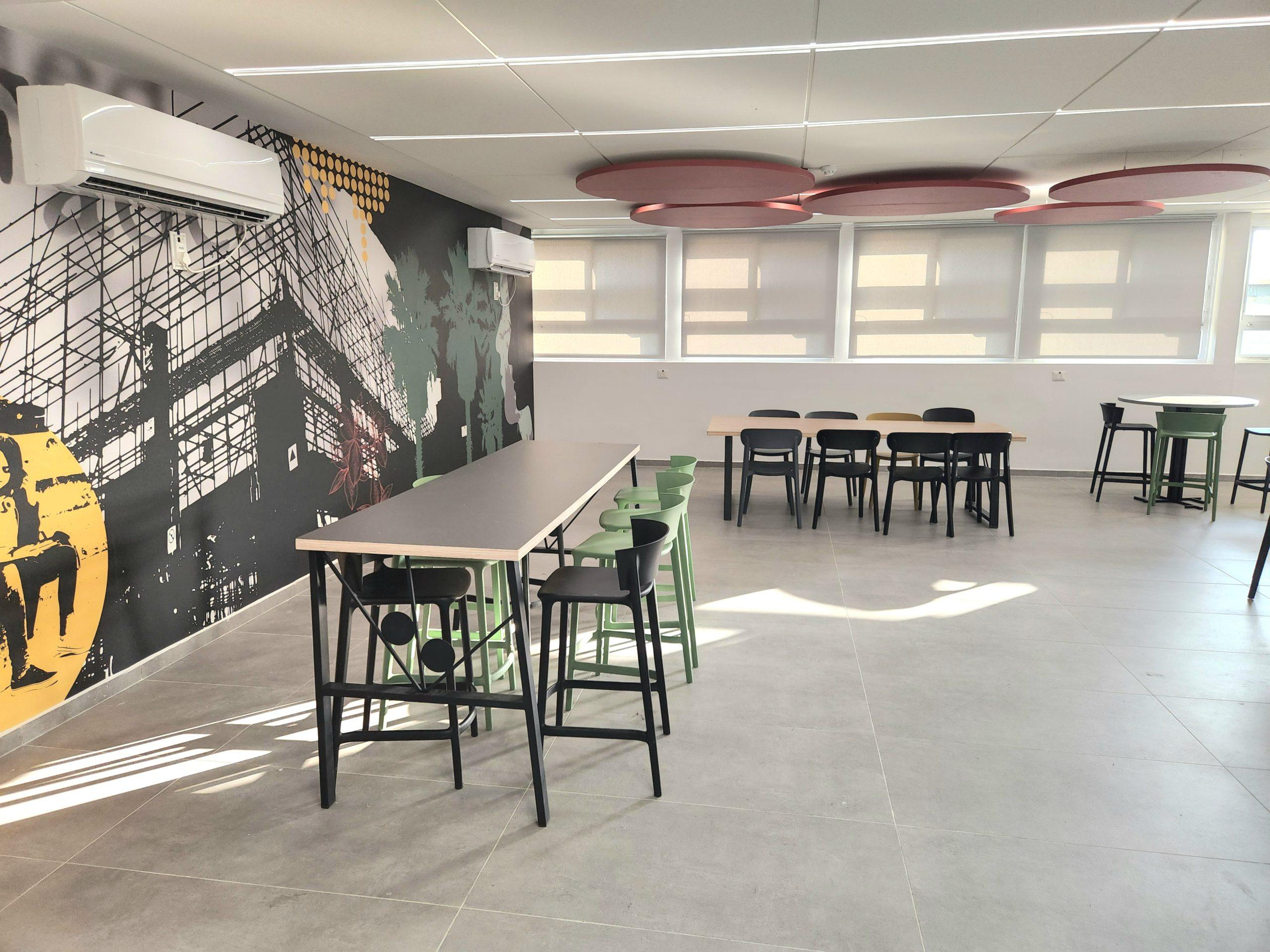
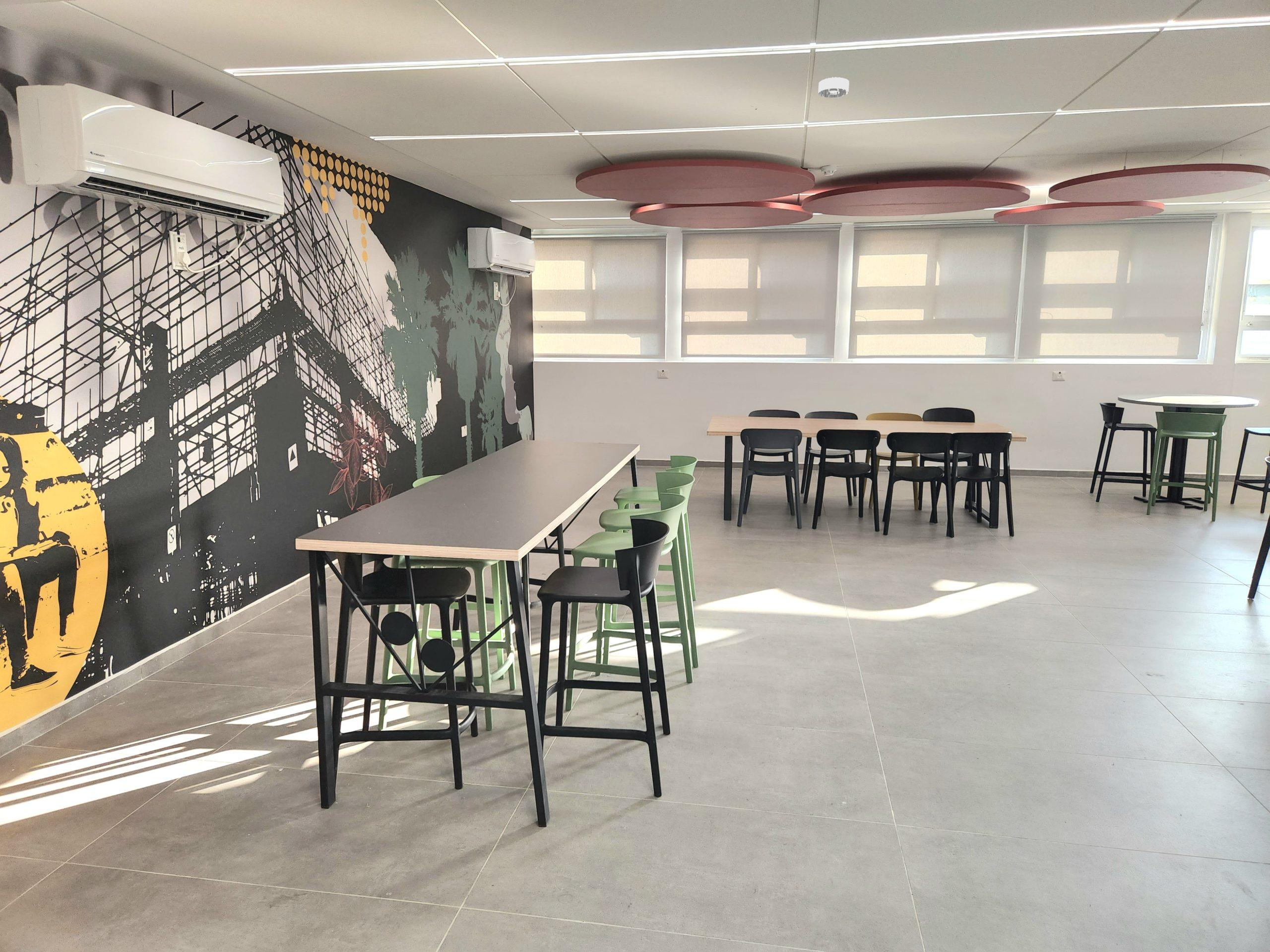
+ smoke detector [818,76,850,98]
